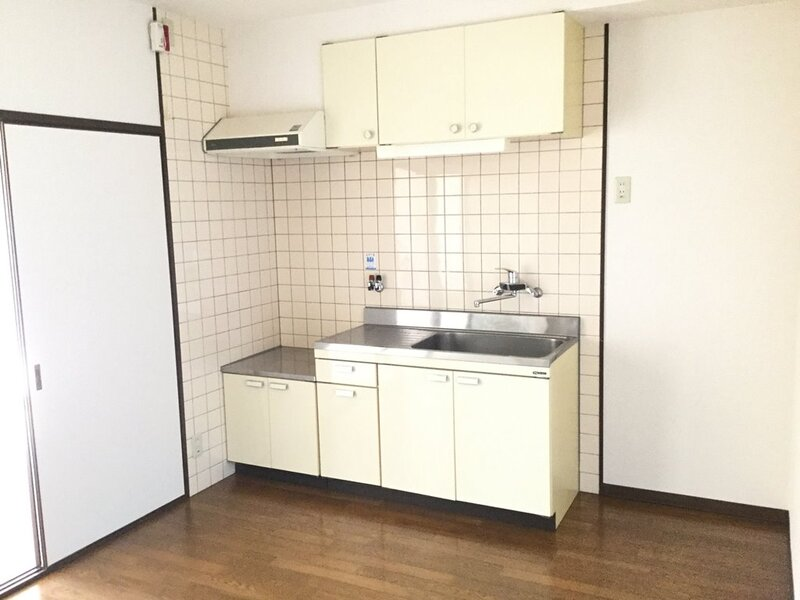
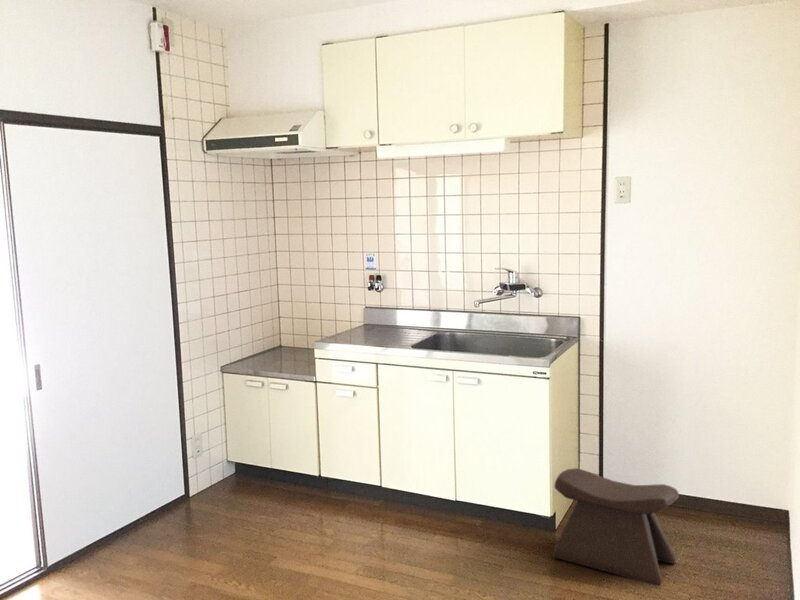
+ stool [551,467,680,587]
